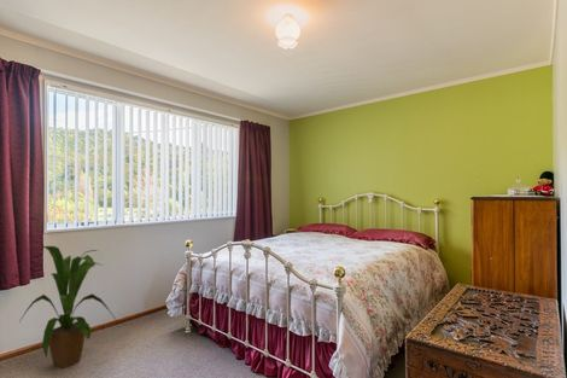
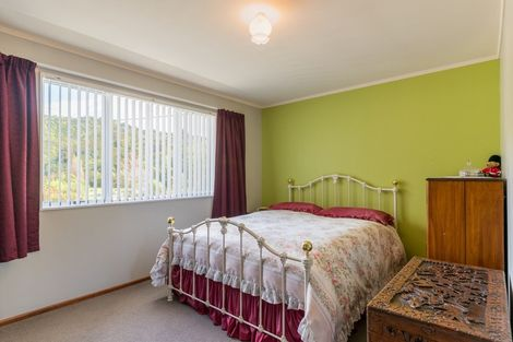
- house plant [18,245,118,370]
